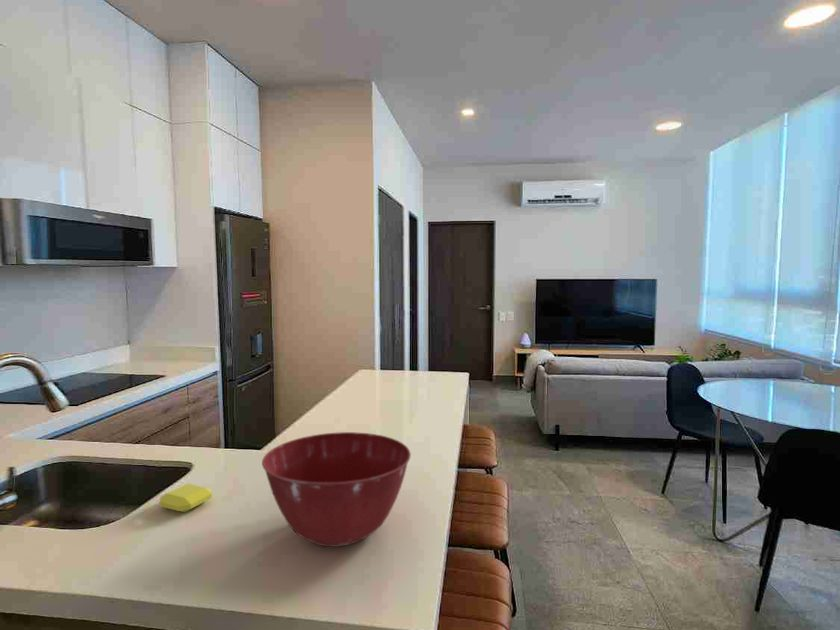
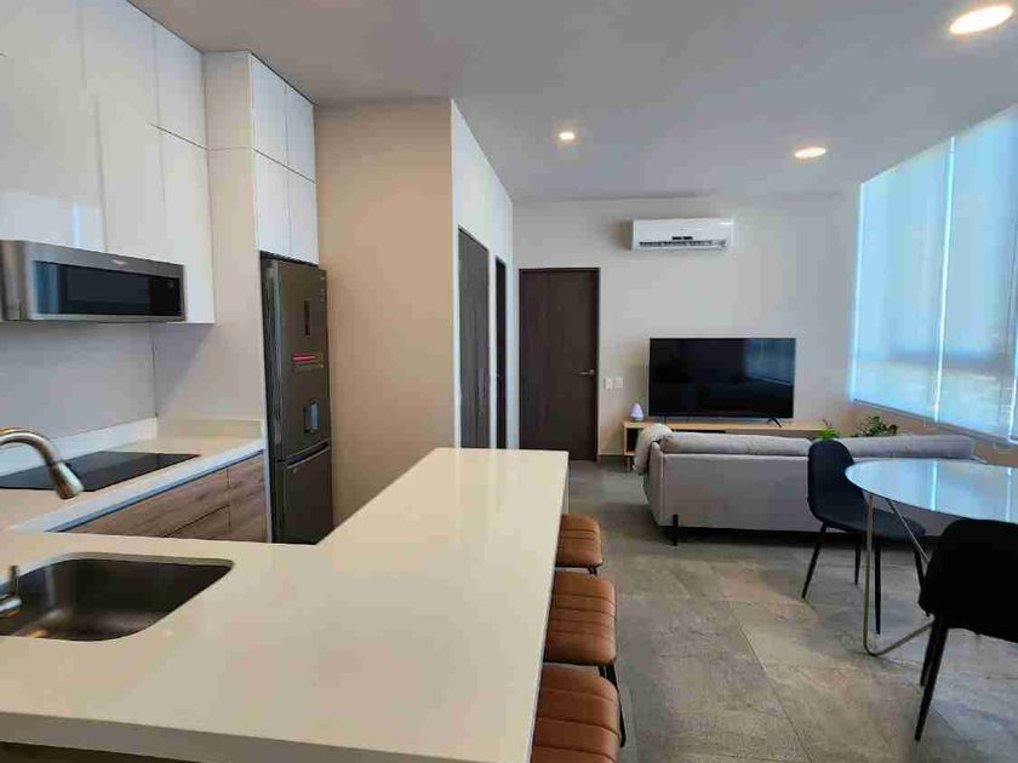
- soap bar [158,483,213,513]
- mixing bowl [261,431,412,548]
